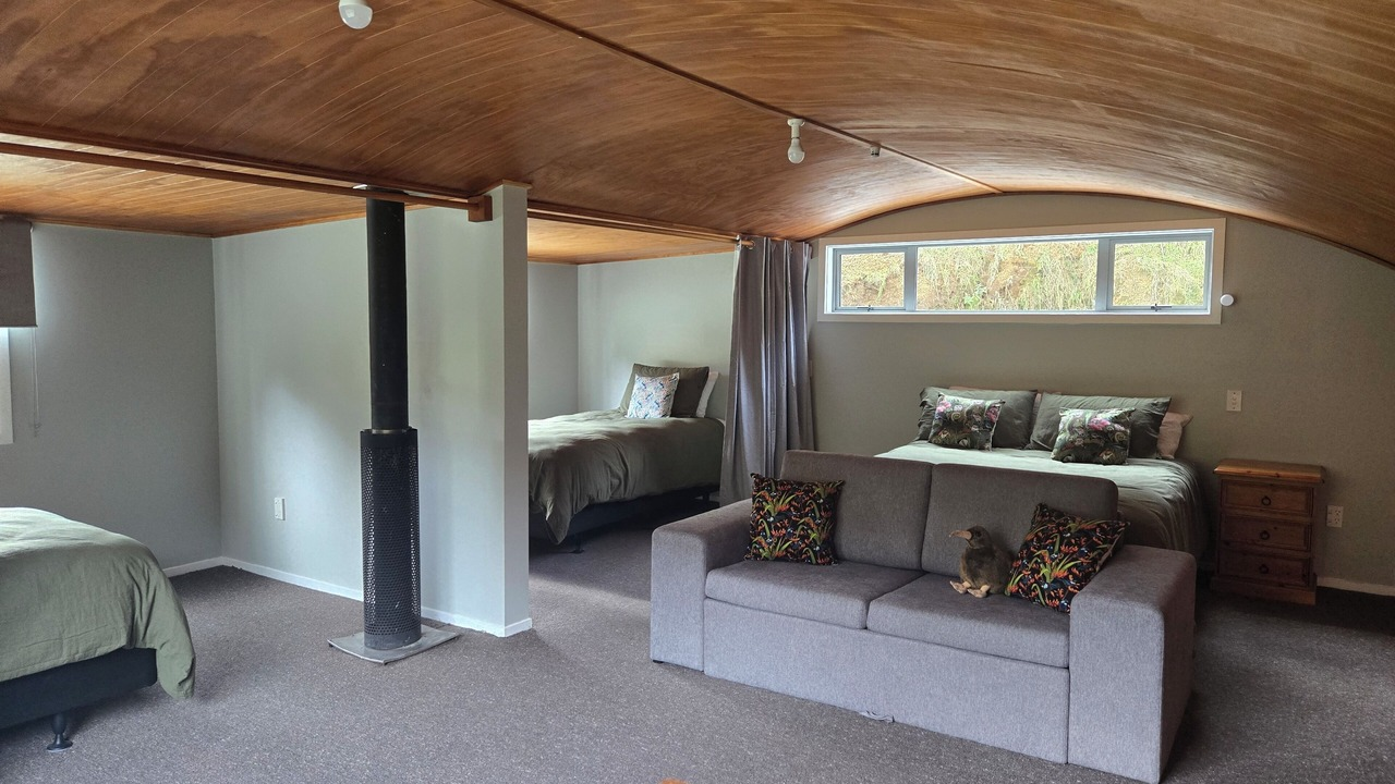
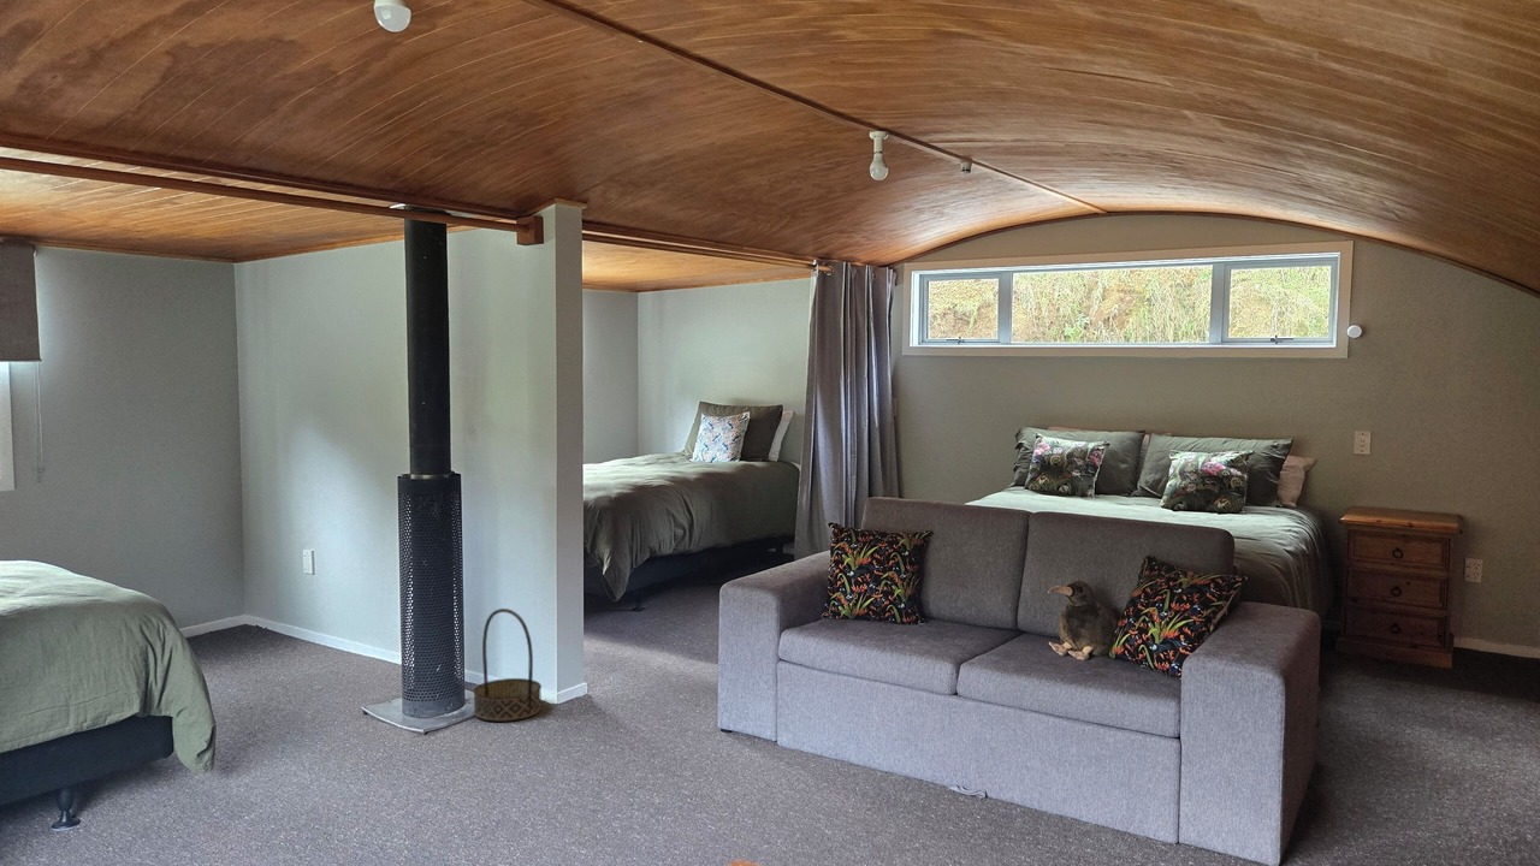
+ basket [472,607,543,723]
